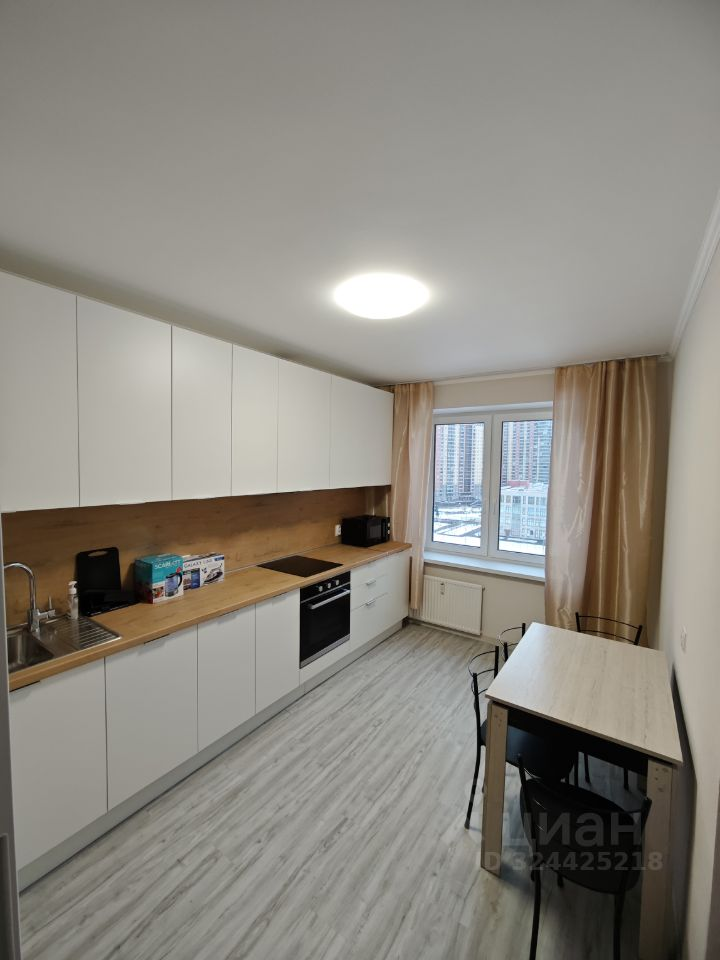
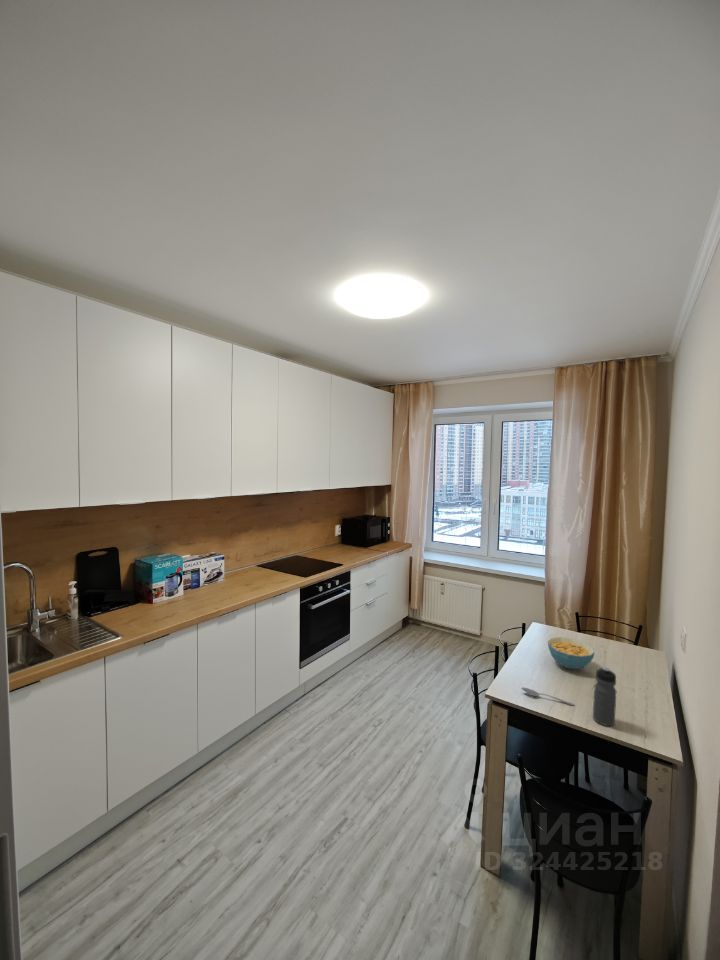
+ cereal bowl [547,636,596,670]
+ water bottle [592,666,617,727]
+ spoon [521,686,576,707]
